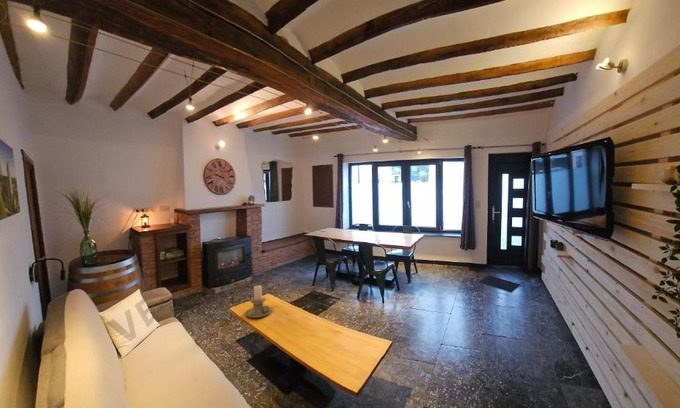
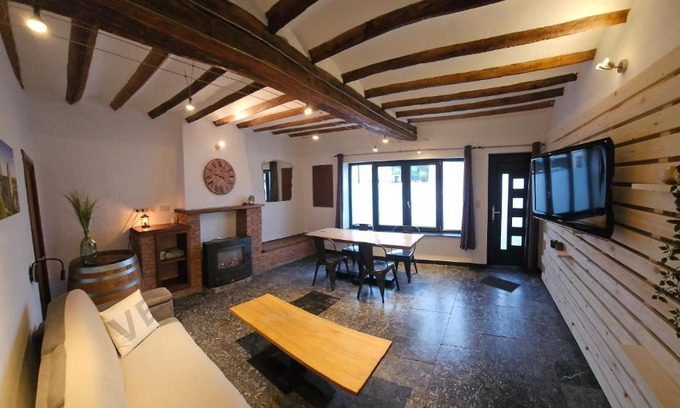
- candle holder [244,285,273,319]
